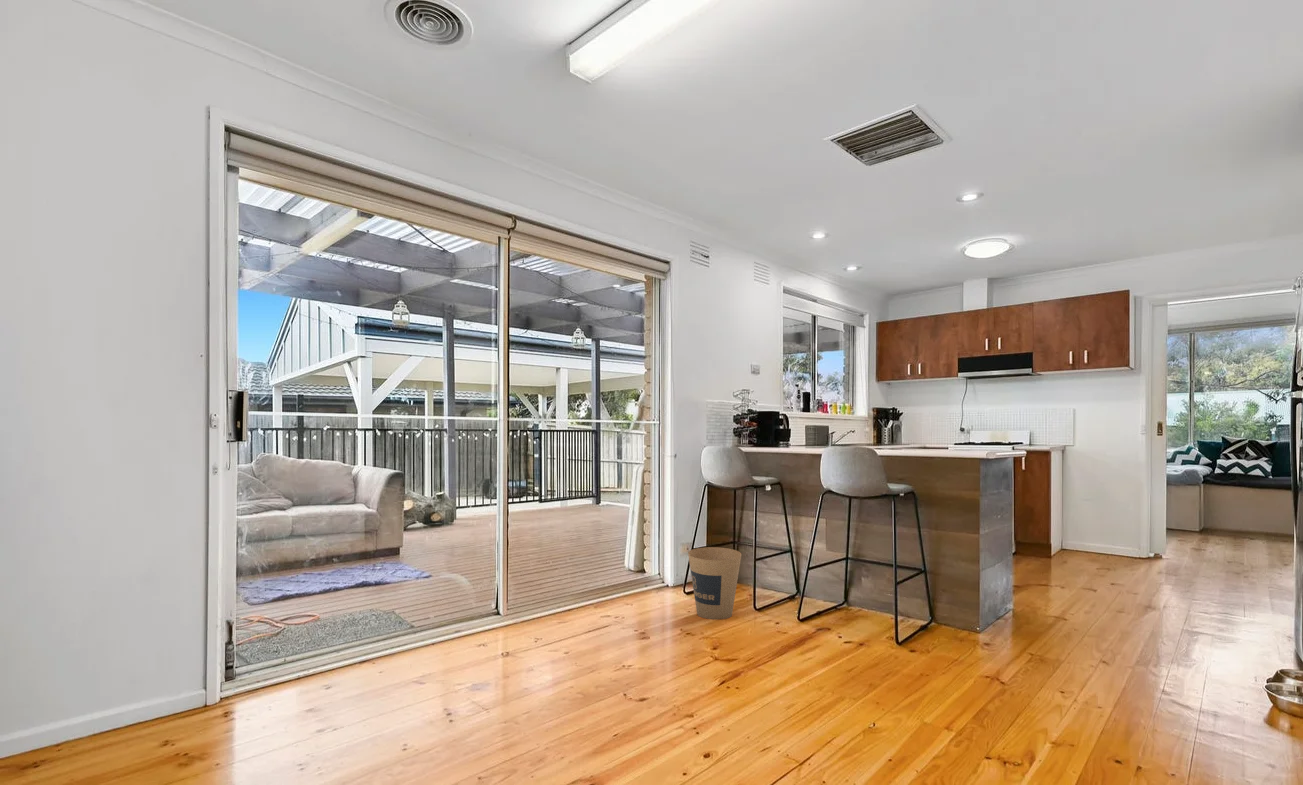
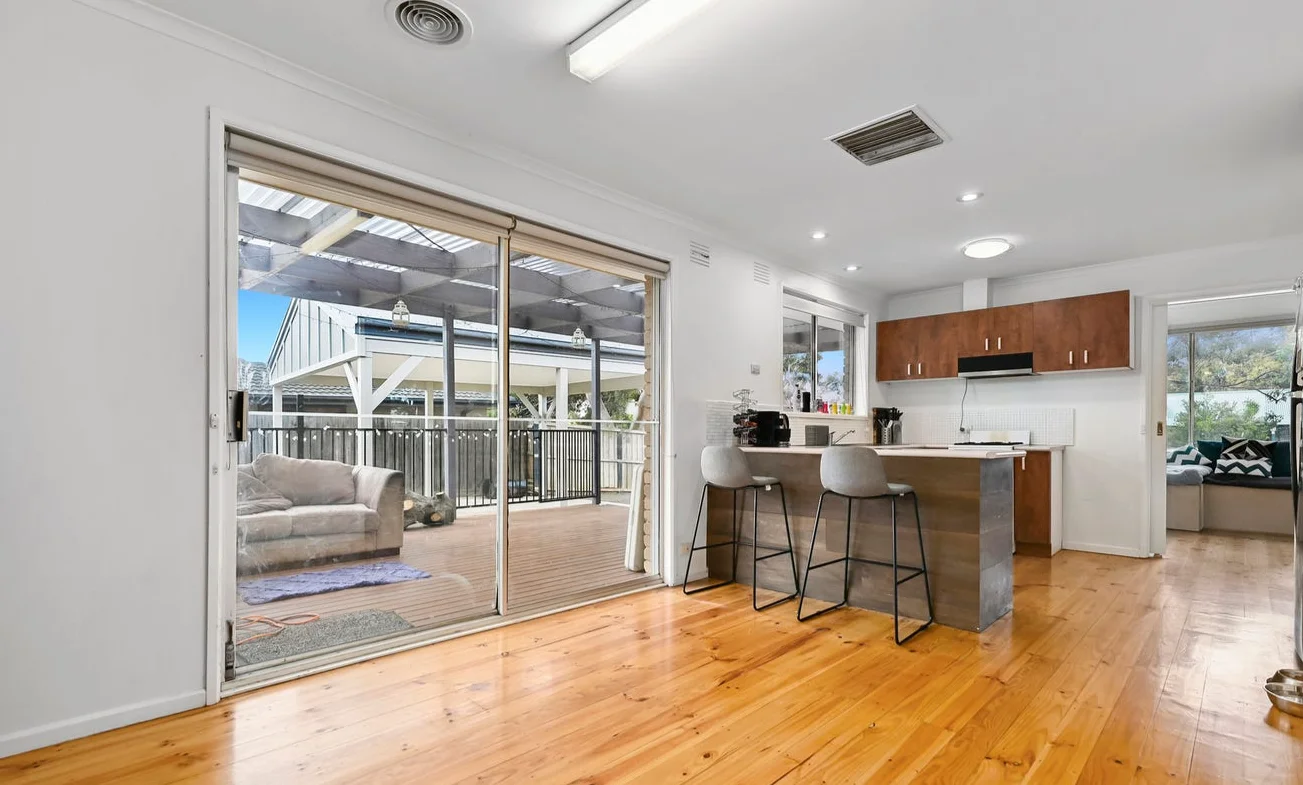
- trash can [687,546,742,620]
